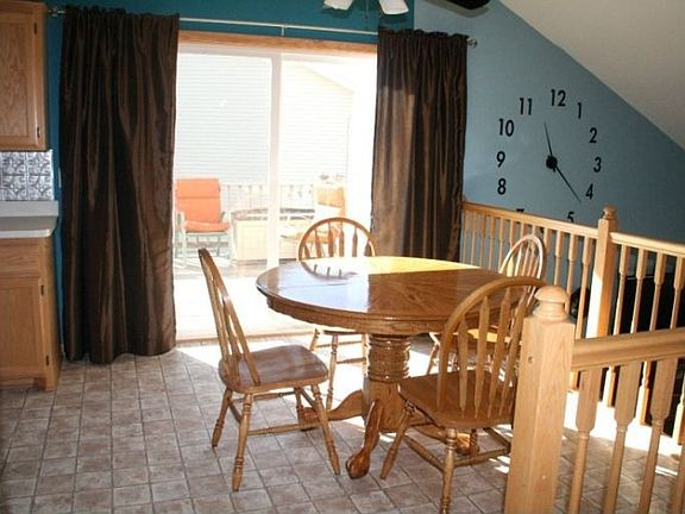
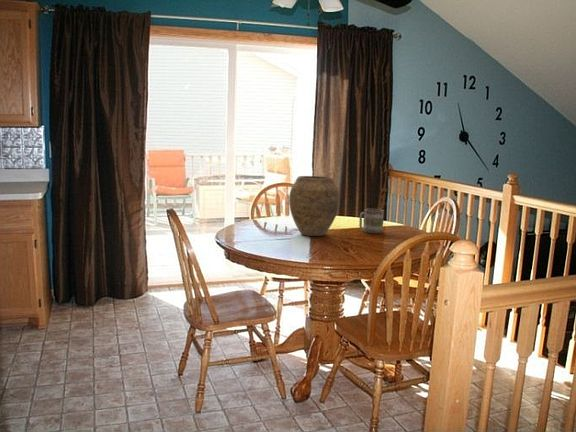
+ vase [288,175,341,237]
+ mug [358,208,385,234]
